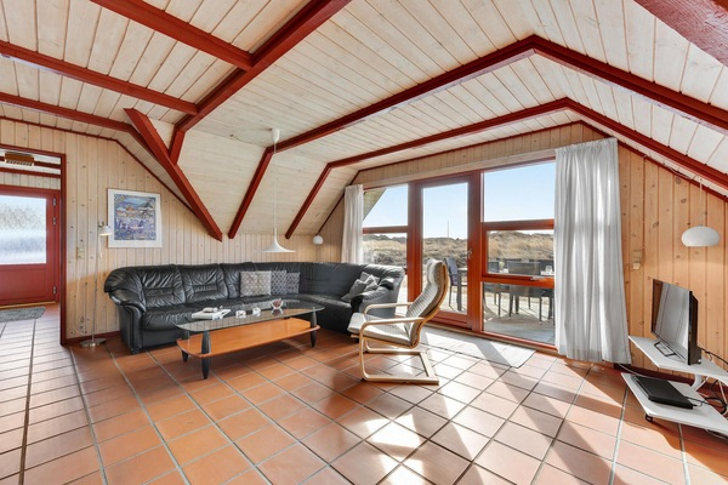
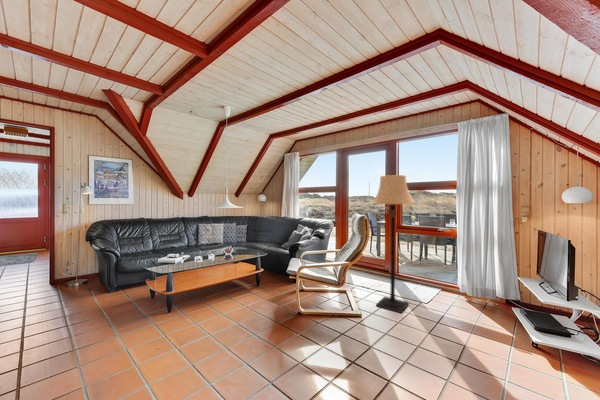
+ lamp [371,174,416,314]
